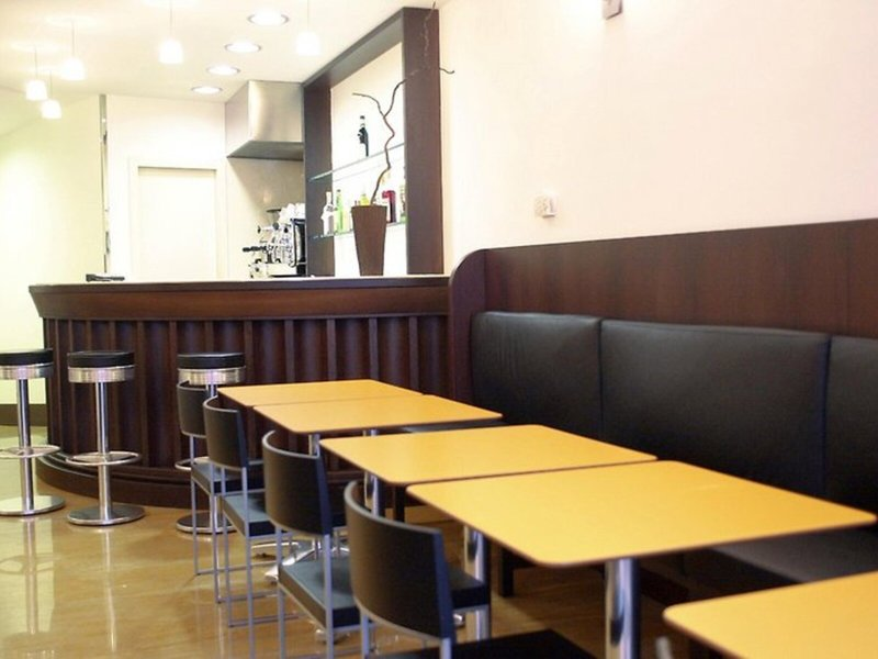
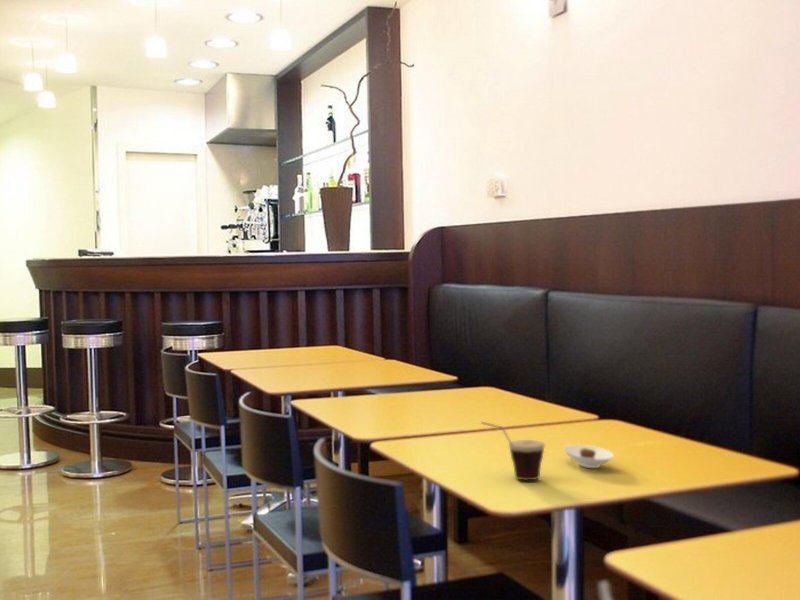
+ saucer [563,444,615,469]
+ cup [480,421,546,481]
